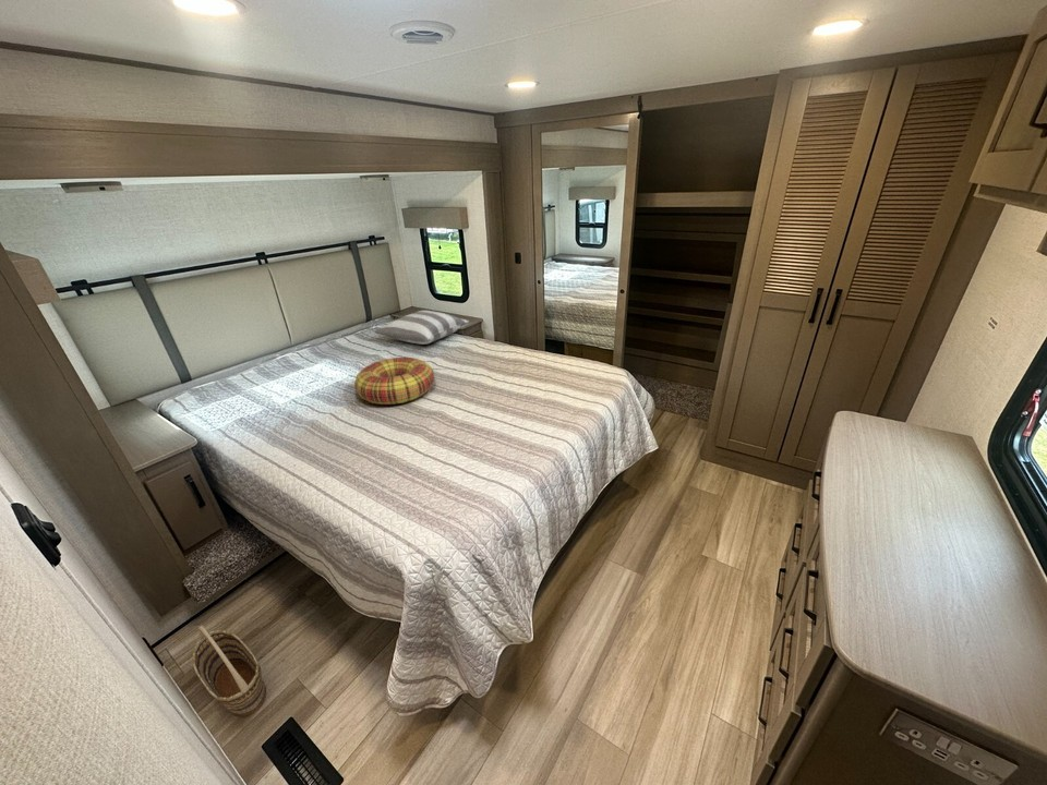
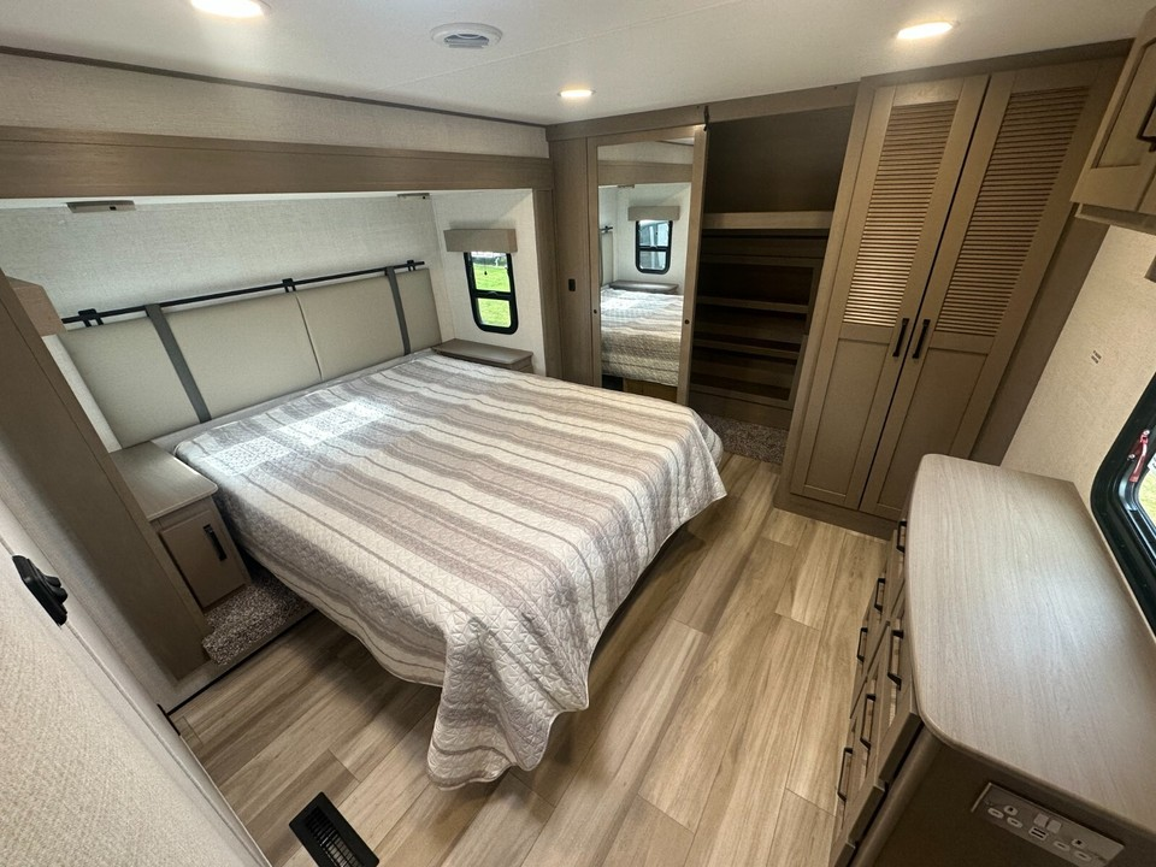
- cushion [353,357,435,406]
- pillow [373,310,470,346]
- basket [192,625,267,718]
